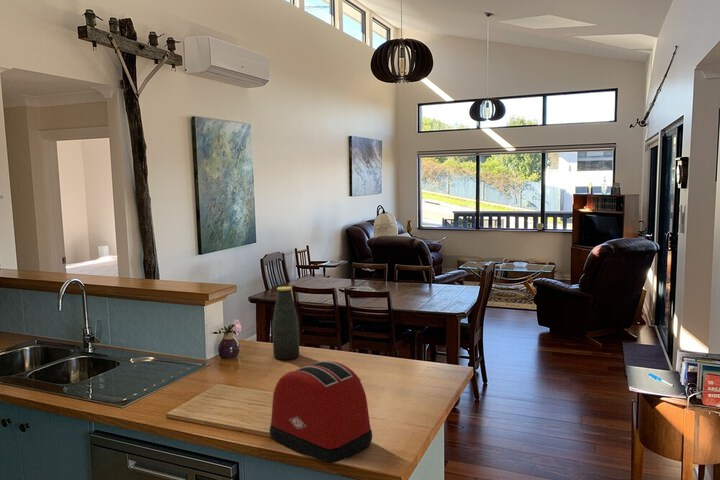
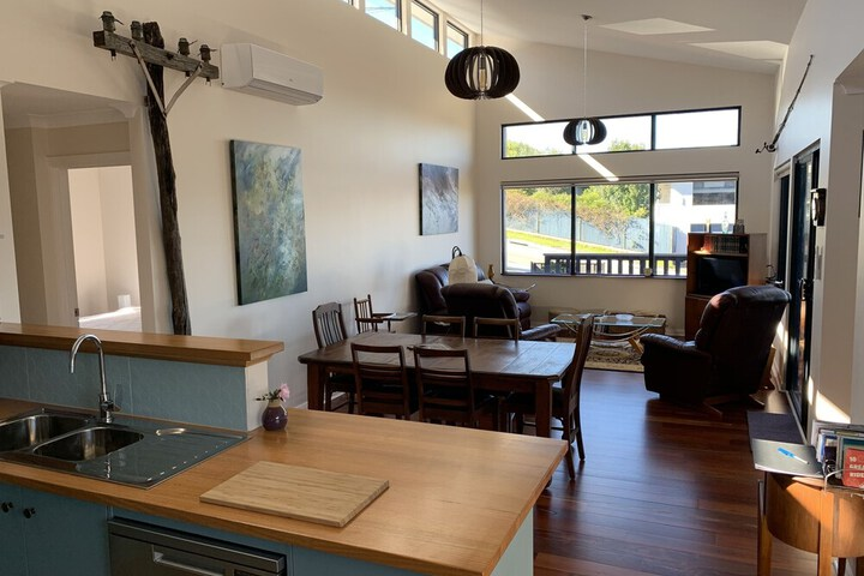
- toaster [269,360,373,464]
- bottle [271,286,300,361]
